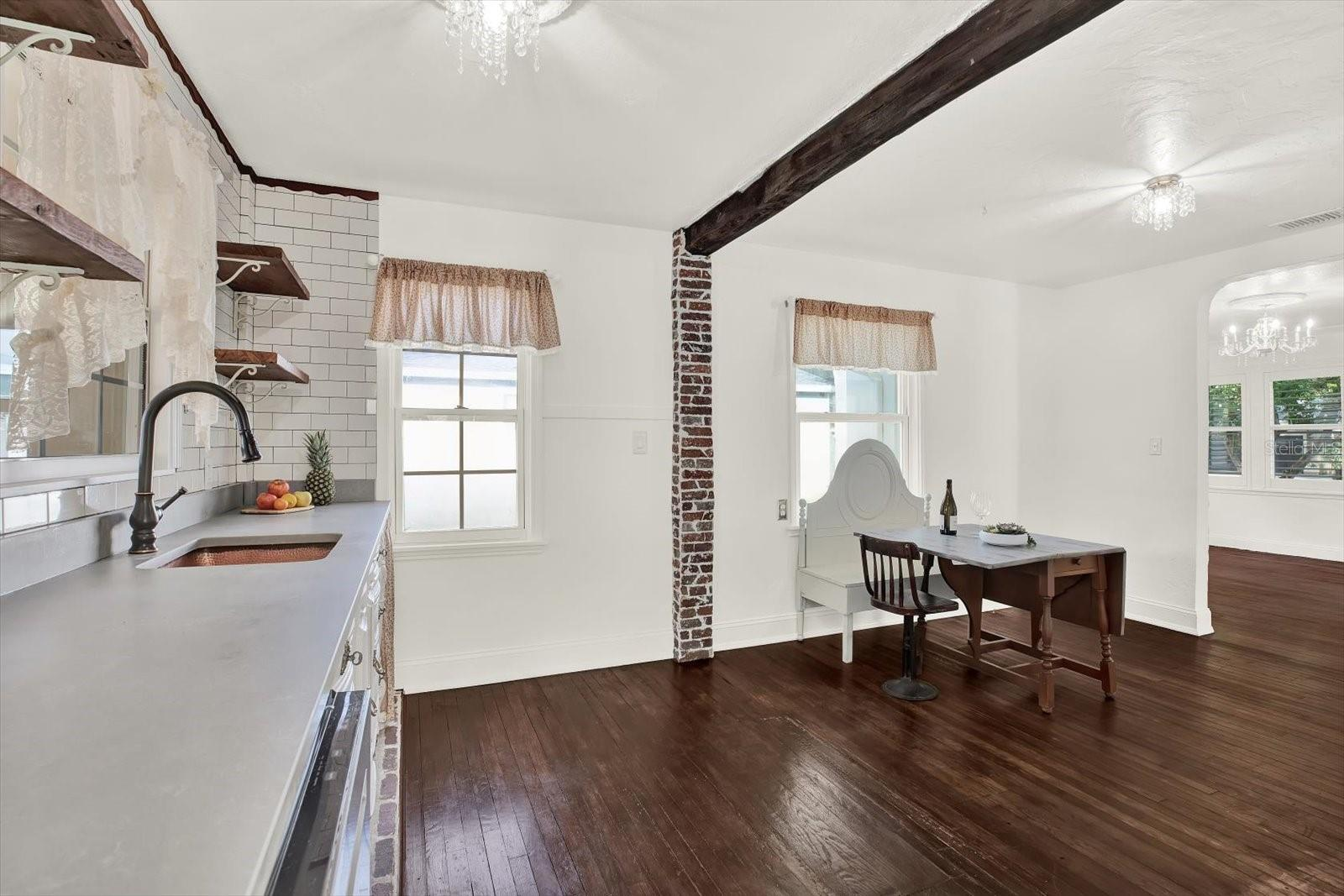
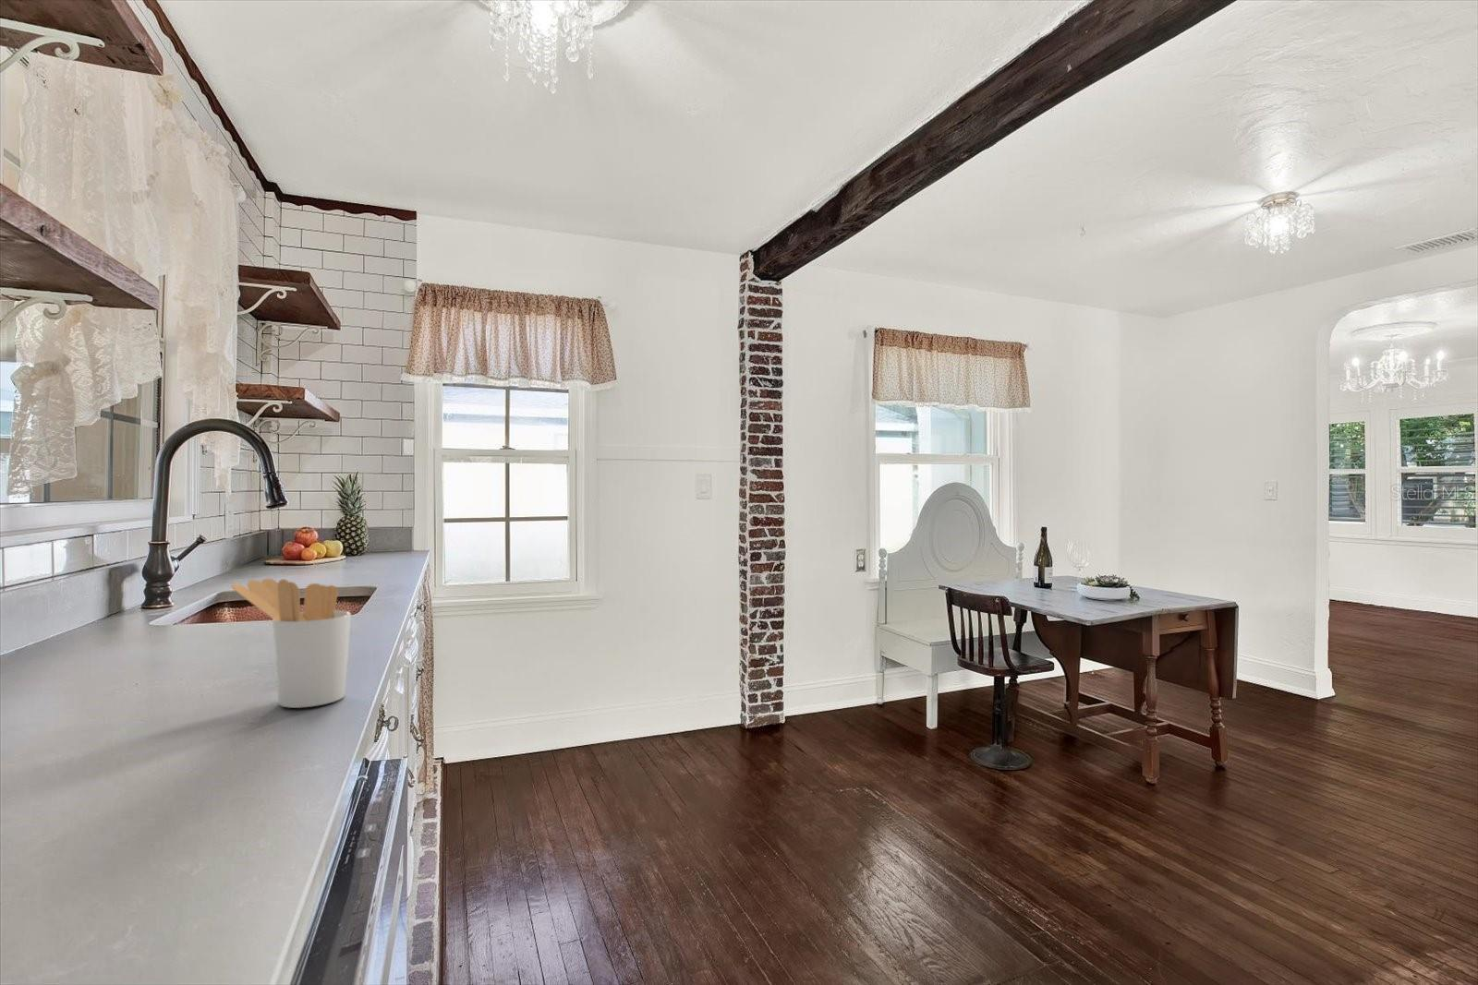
+ utensil holder [231,578,352,709]
